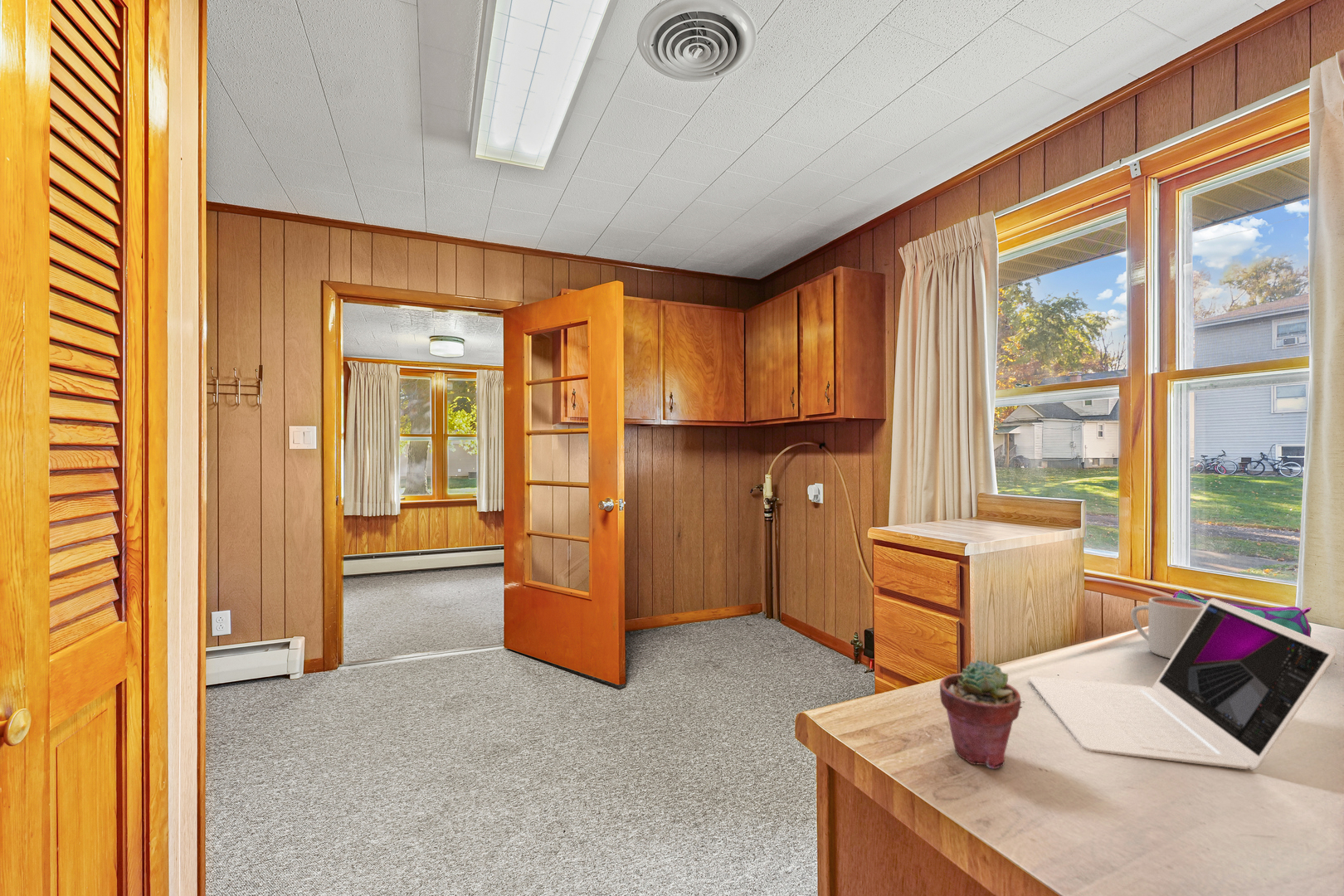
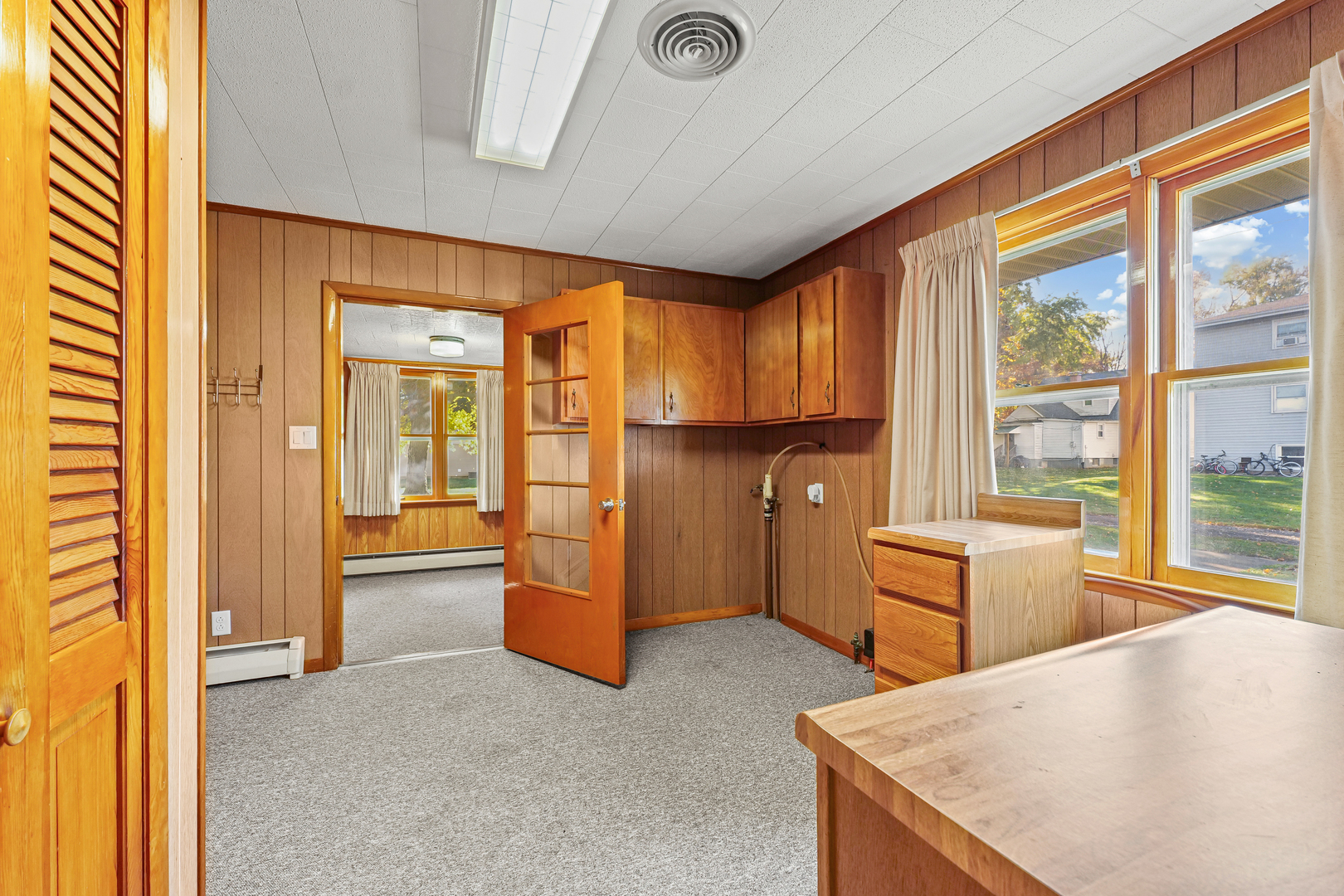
- mug [1130,597,1205,660]
- pencil case [1171,589,1312,638]
- potted succulent [939,659,1022,770]
- laptop [1028,597,1337,771]
